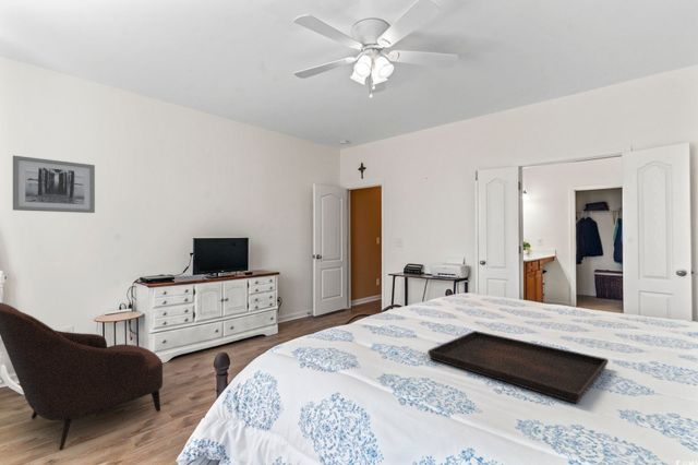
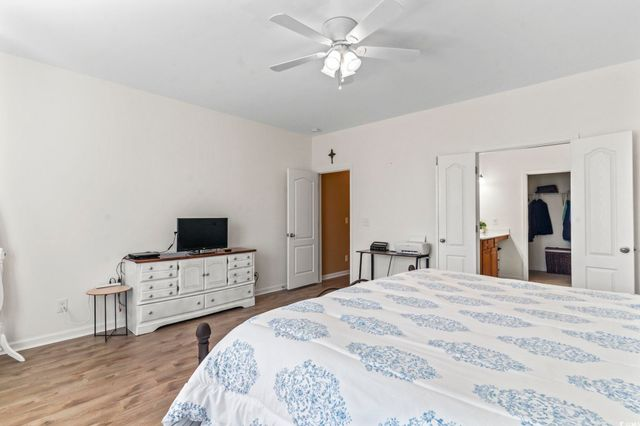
- wall art [12,154,96,214]
- serving tray [426,330,609,405]
- armchair [0,301,164,451]
